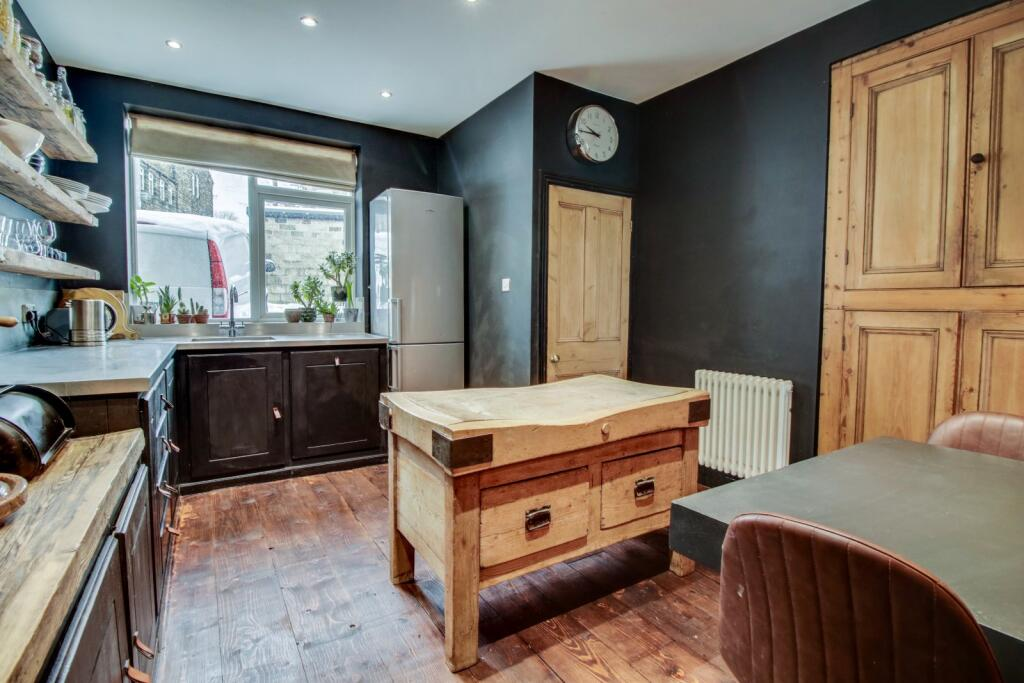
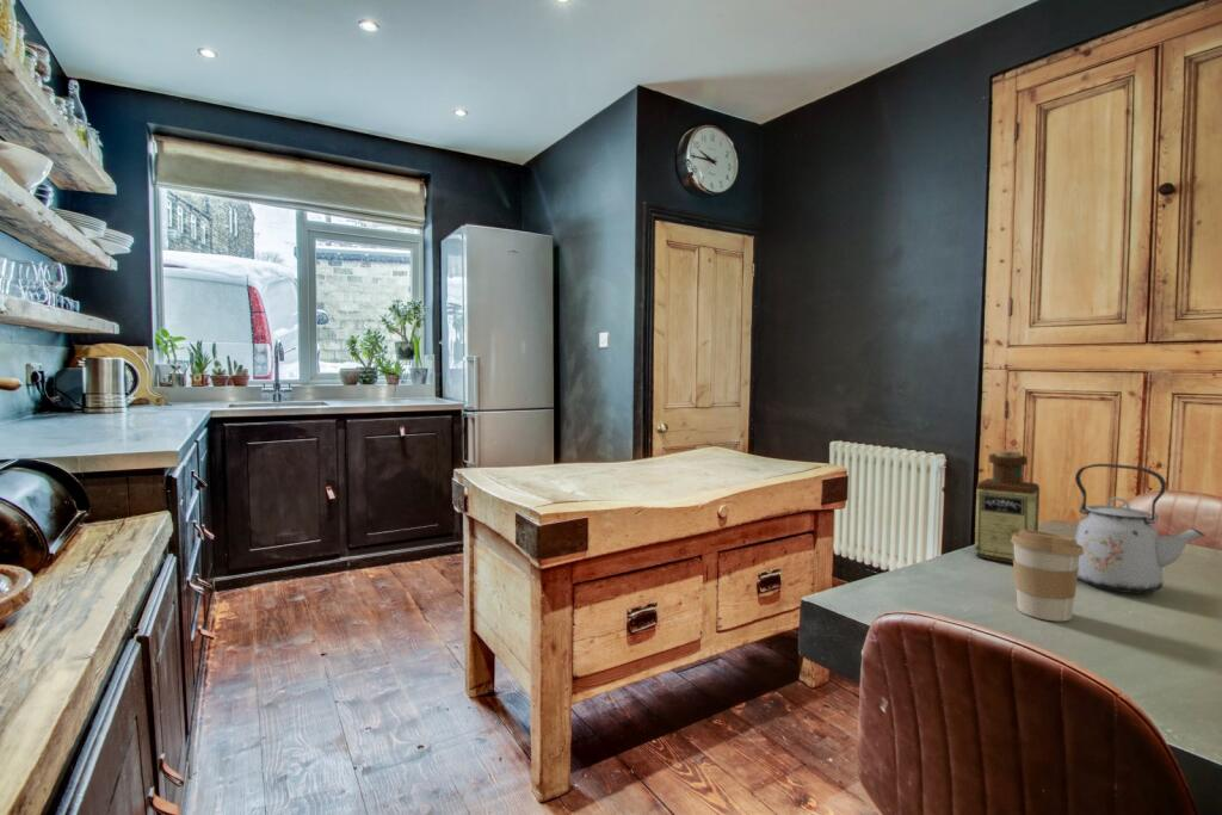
+ bottle [974,449,1041,564]
+ kettle [1073,463,1206,594]
+ coffee cup [1011,530,1084,622]
